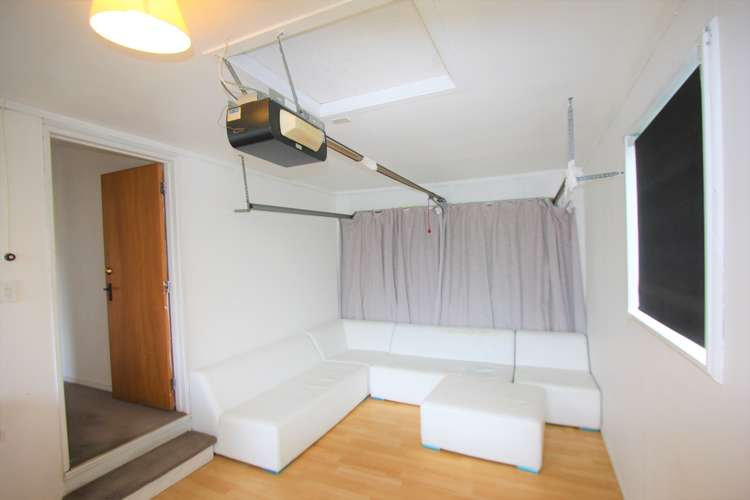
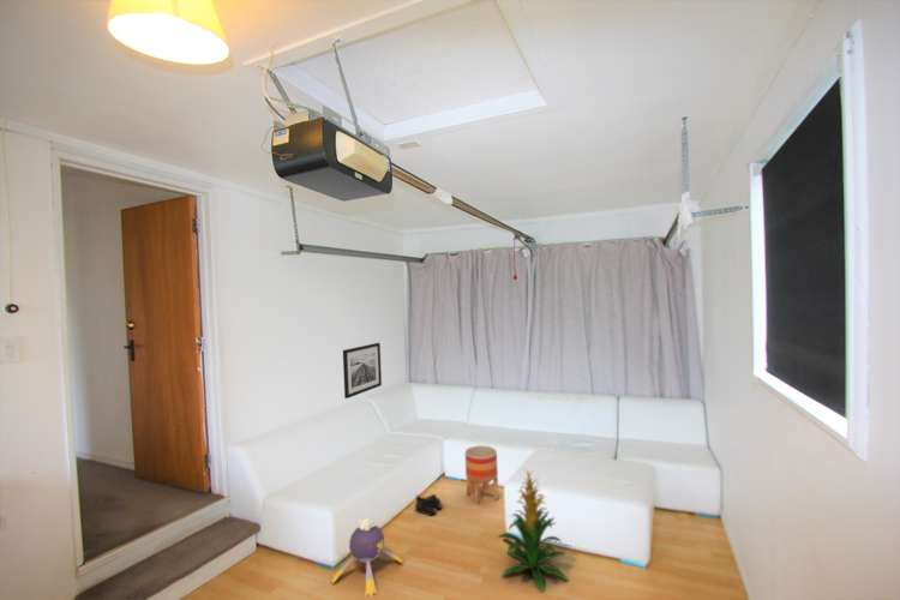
+ wall art [342,342,383,400]
+ planter [464,444,499,506]
+ indoor plant [497,468,569,593]
+ boots [414,493,443,517]
+ plush toy [329,516,404,599]
